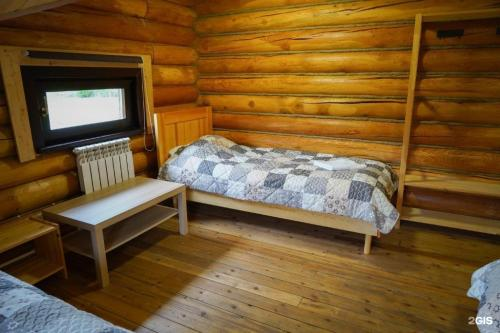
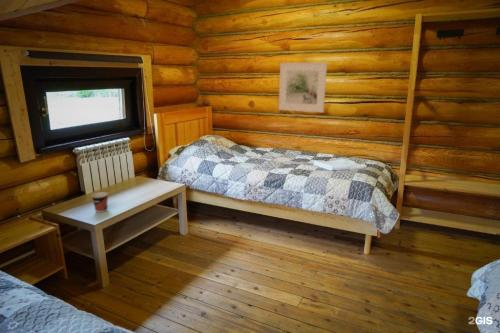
+ cup [91,191,109,213]
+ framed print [278,61,328,114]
